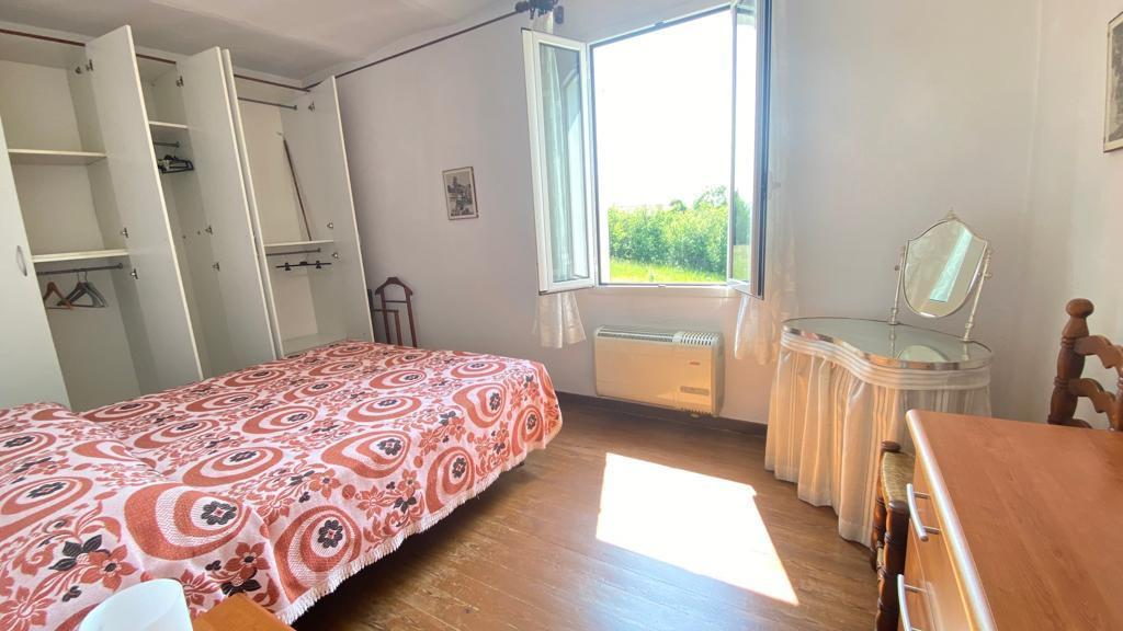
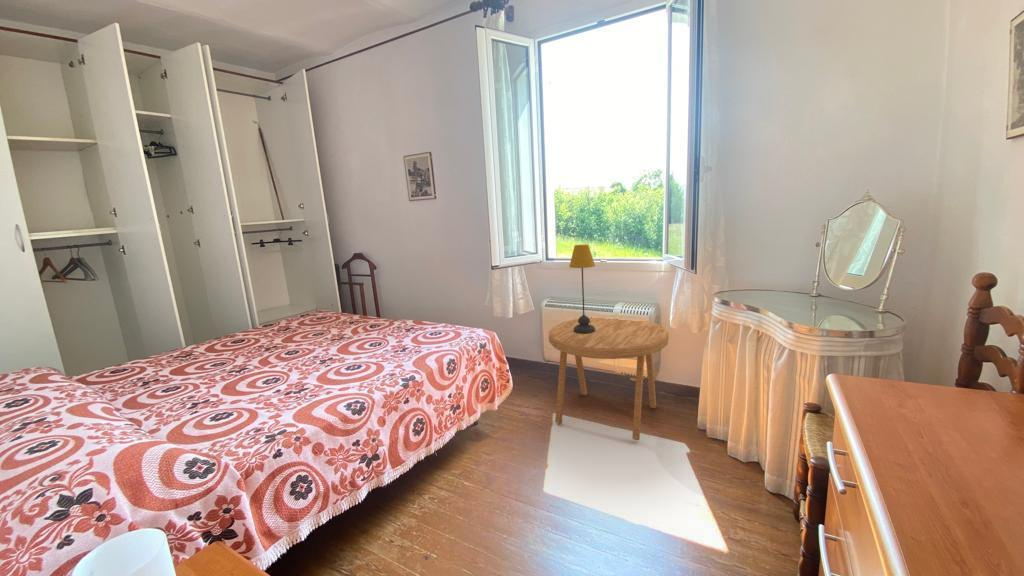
+ side table [548,316,670,441]
+ table lamp [568,243,596,334]
